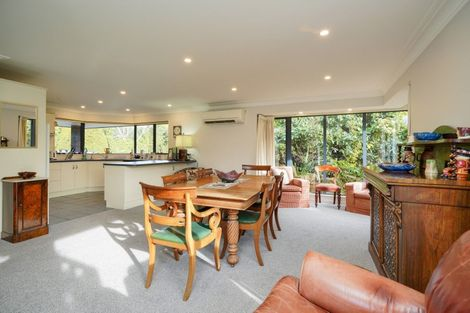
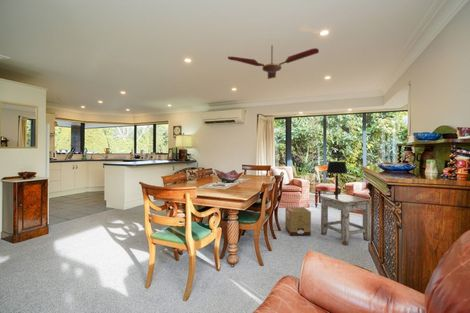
+ ceiling fan [227,44,320,80]
+ stool [318,193,371,246]
+ table lamp [326,160,348,197]
+ cardboard box [284,206,312,237]
